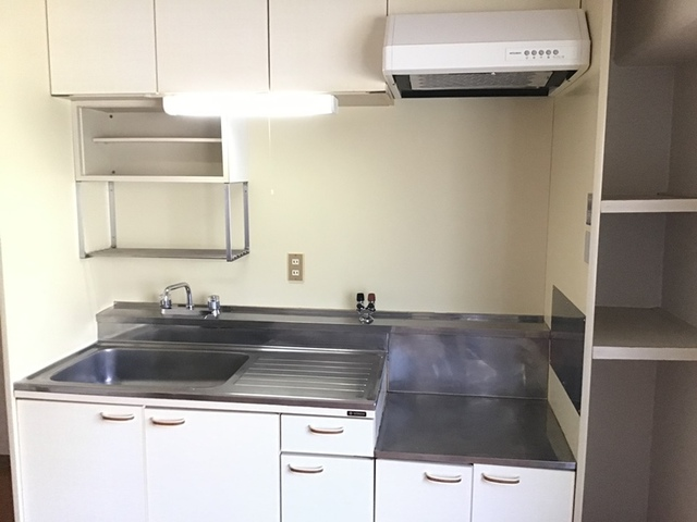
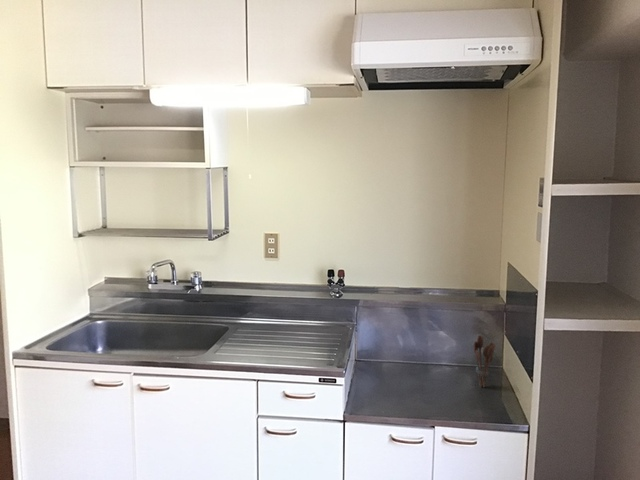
+ utensil holder [472,334,496,388]
